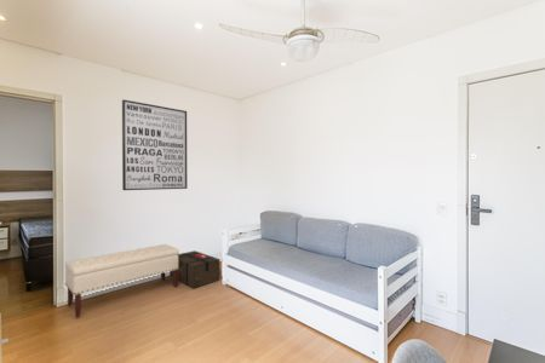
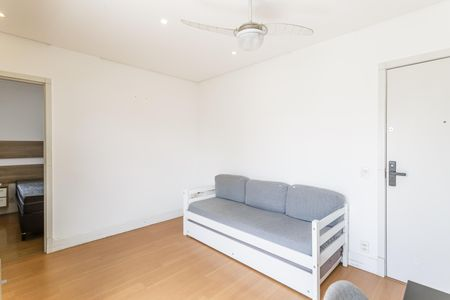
- wall art [121,98,189,191]
- cardboard box [168,249,222,289]
- bench [64,243,180,318]
